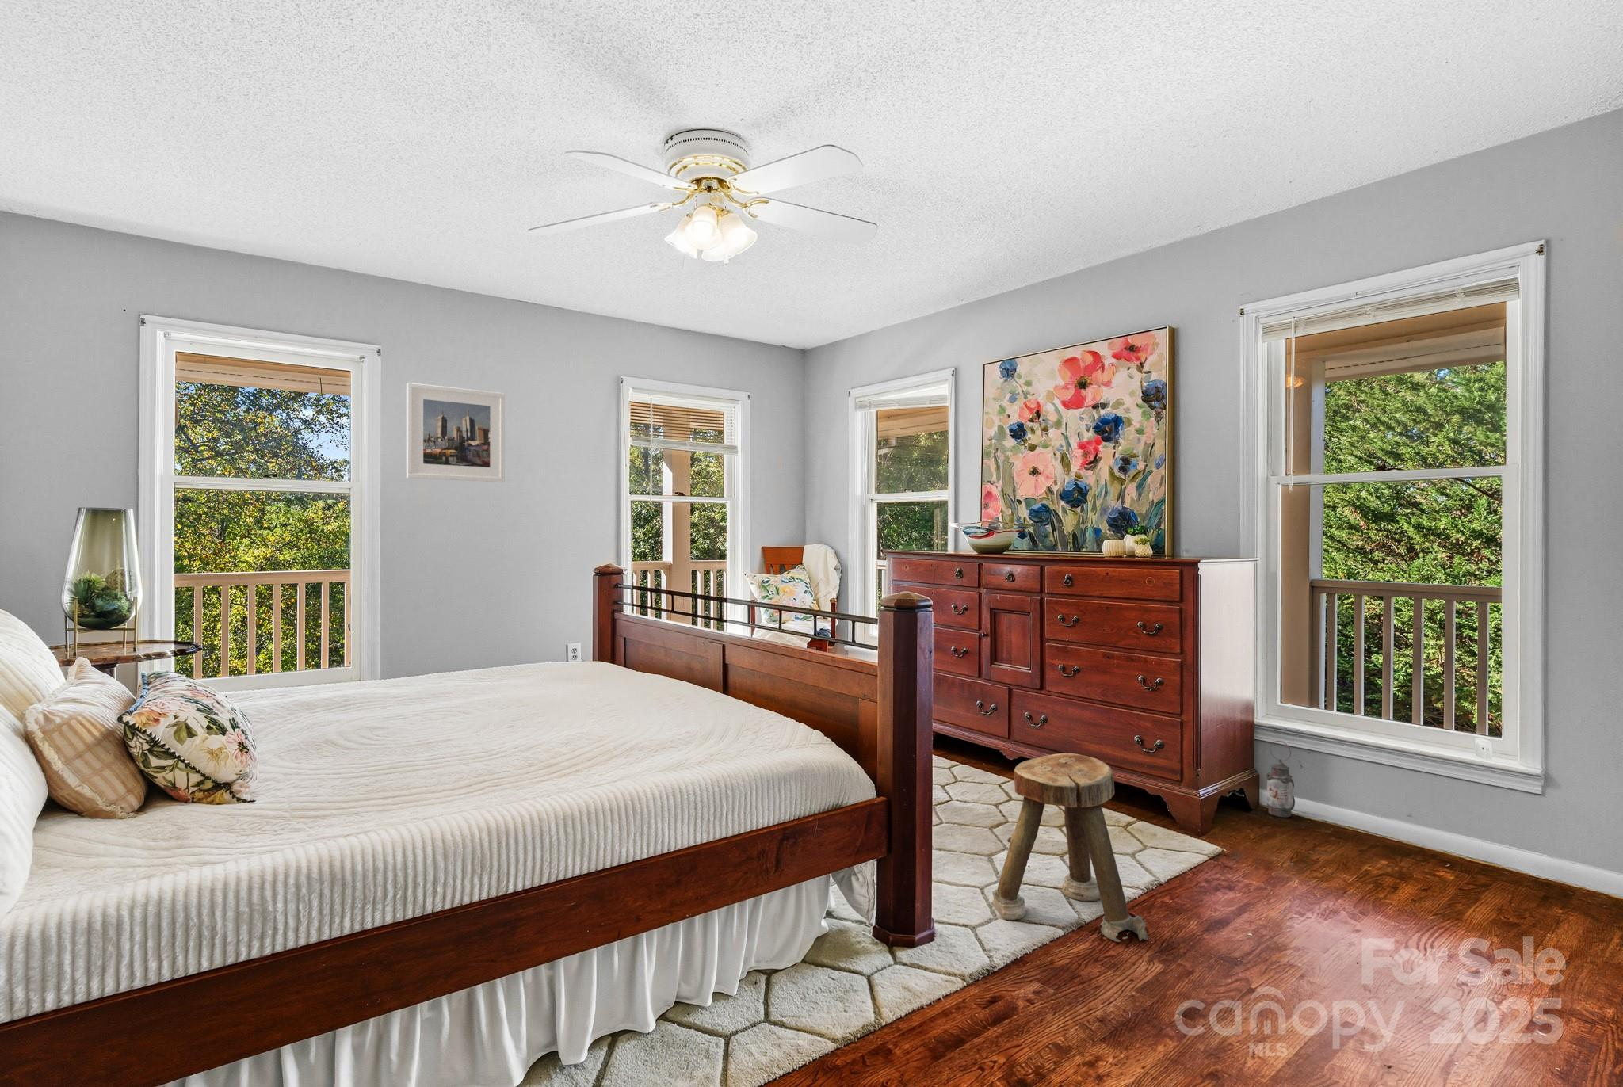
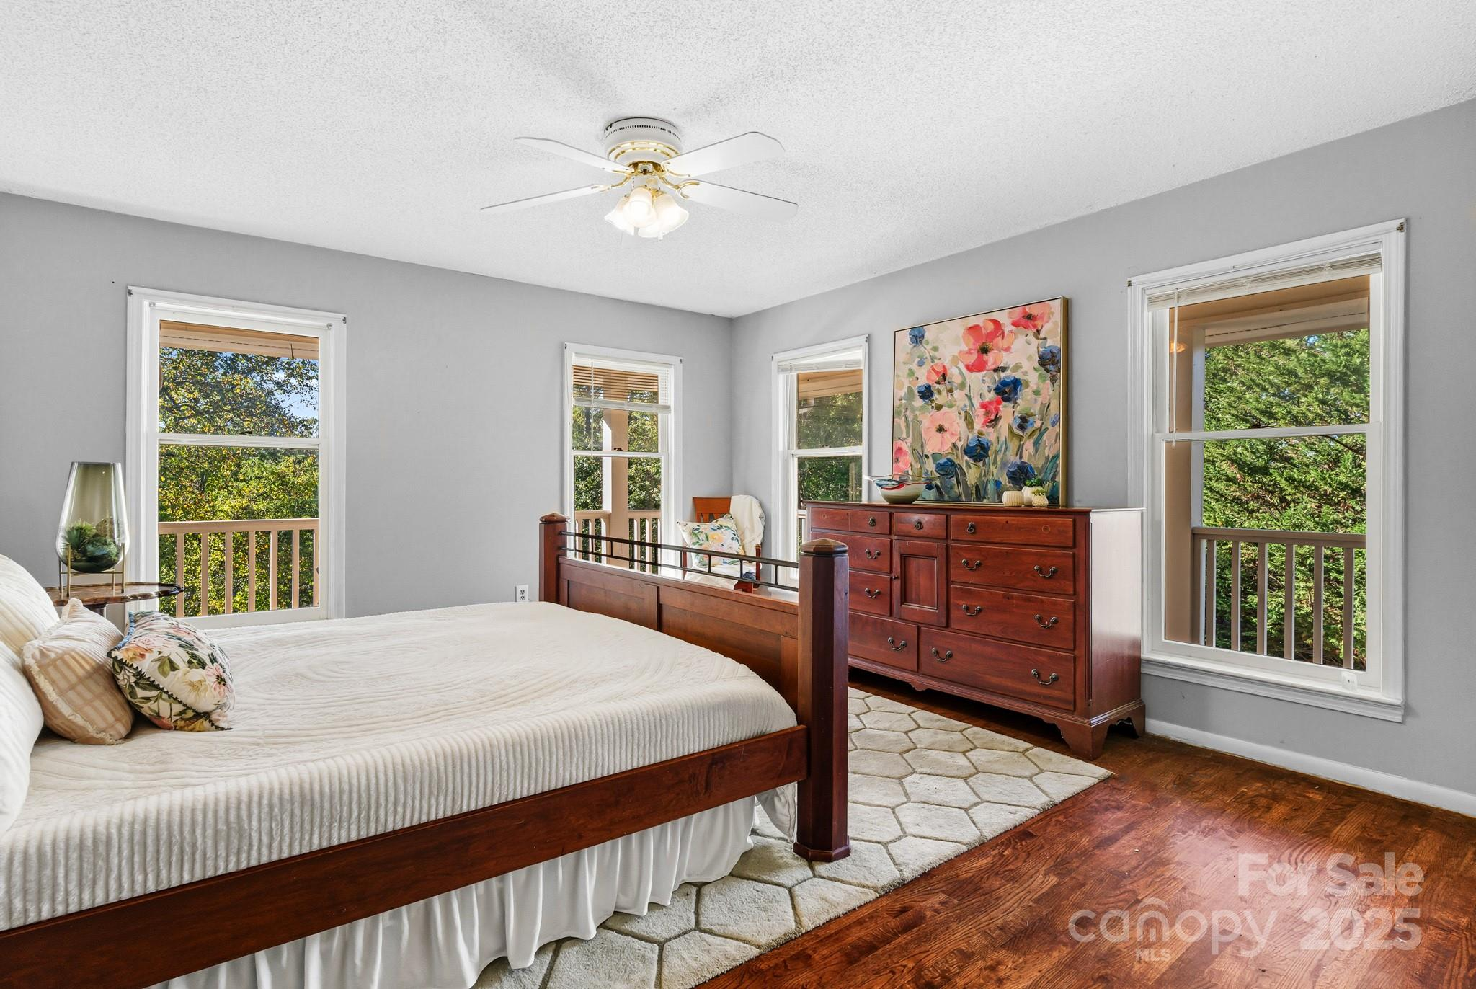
- lantern [1265,740,1295,818]
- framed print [405,382,506,483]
- stool [991,752,1149,943]
